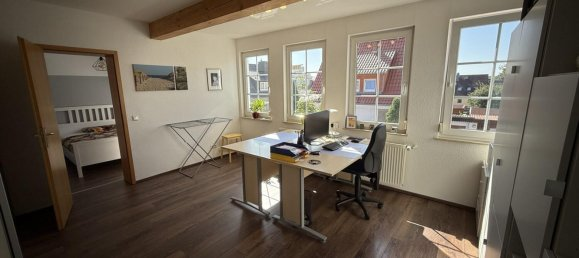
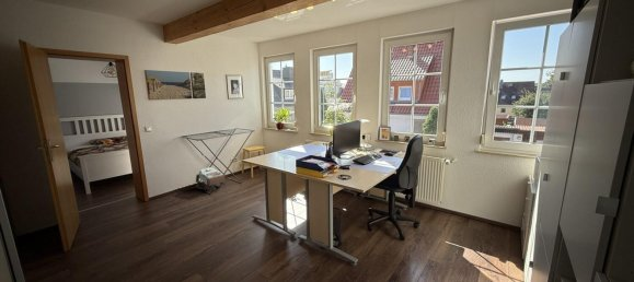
+ backpack [195,166,227,192]
